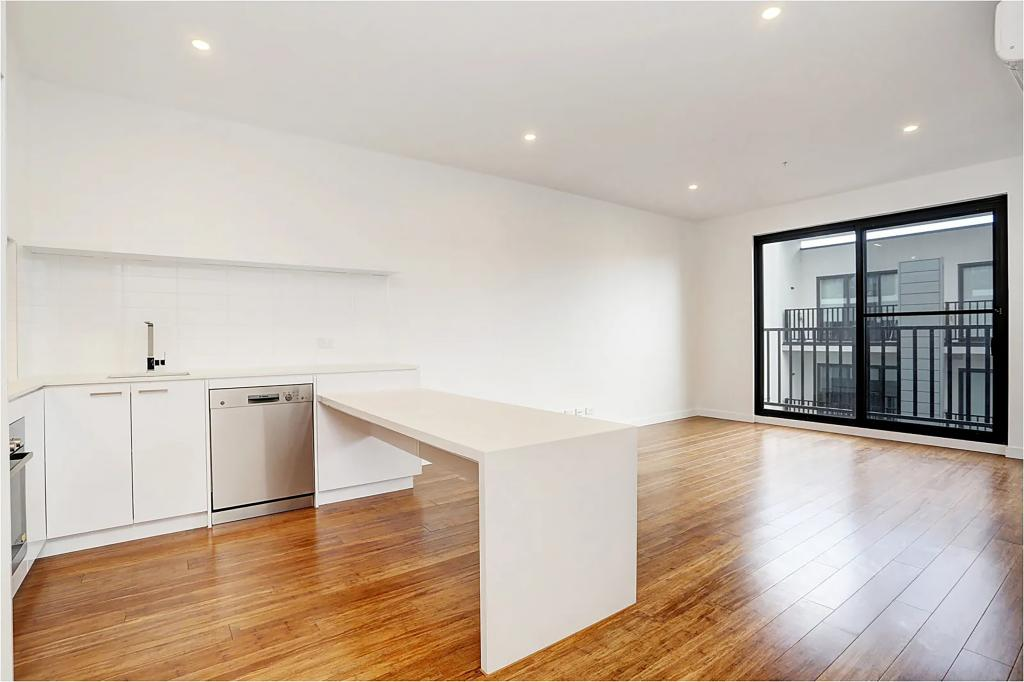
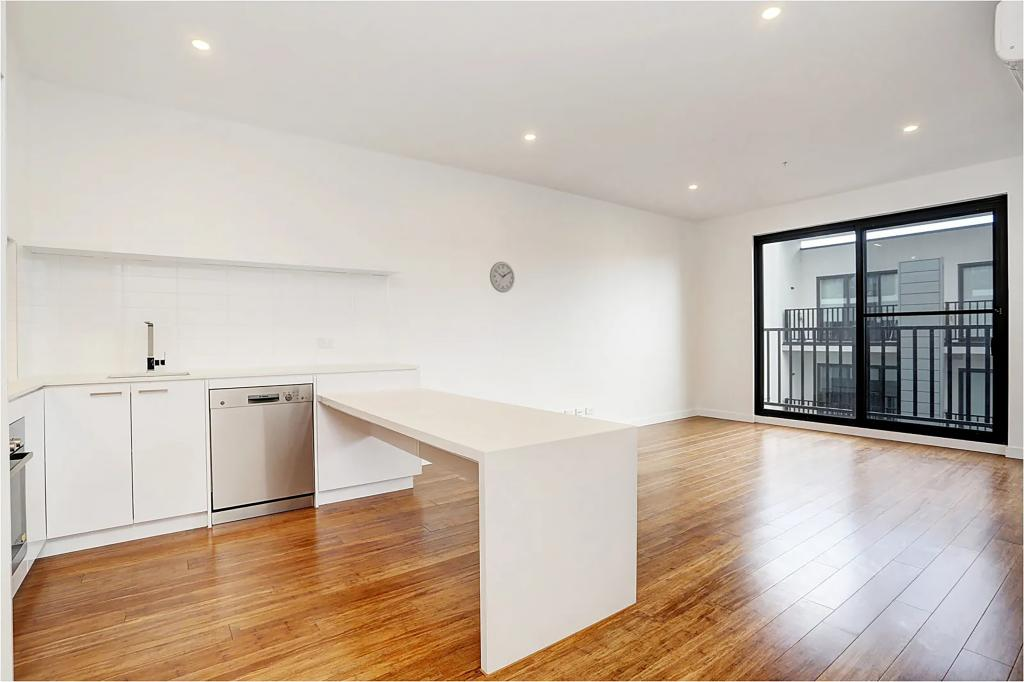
+ wall clock [489,261,516,294]
